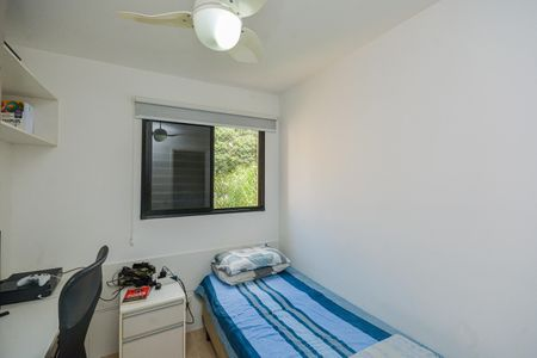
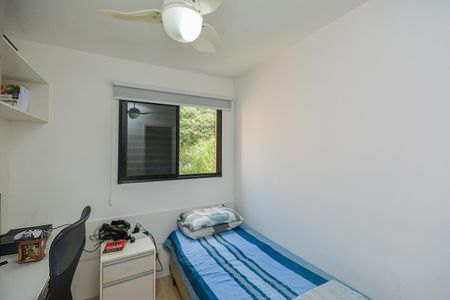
+ desk organizer [17,229,47,265]
